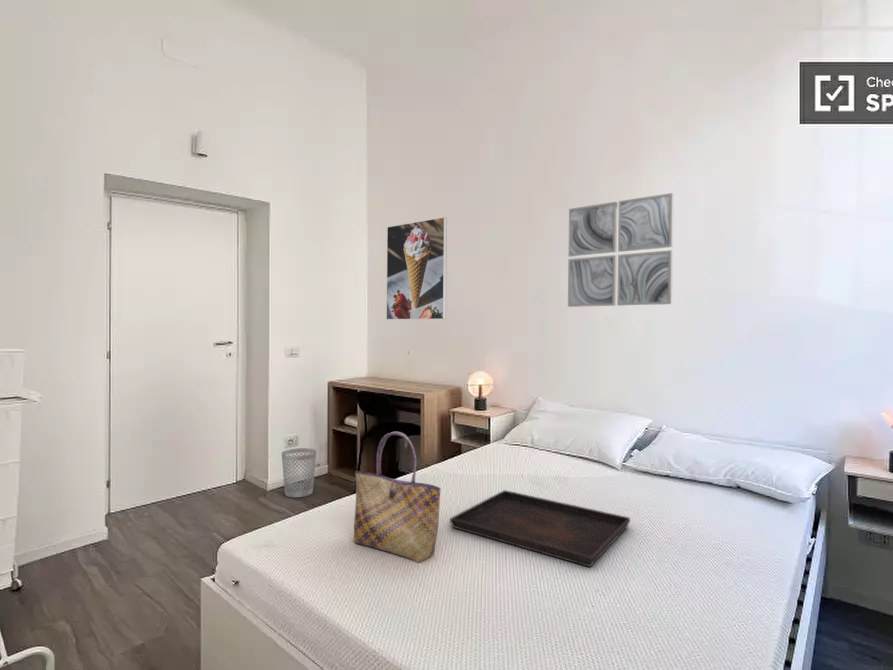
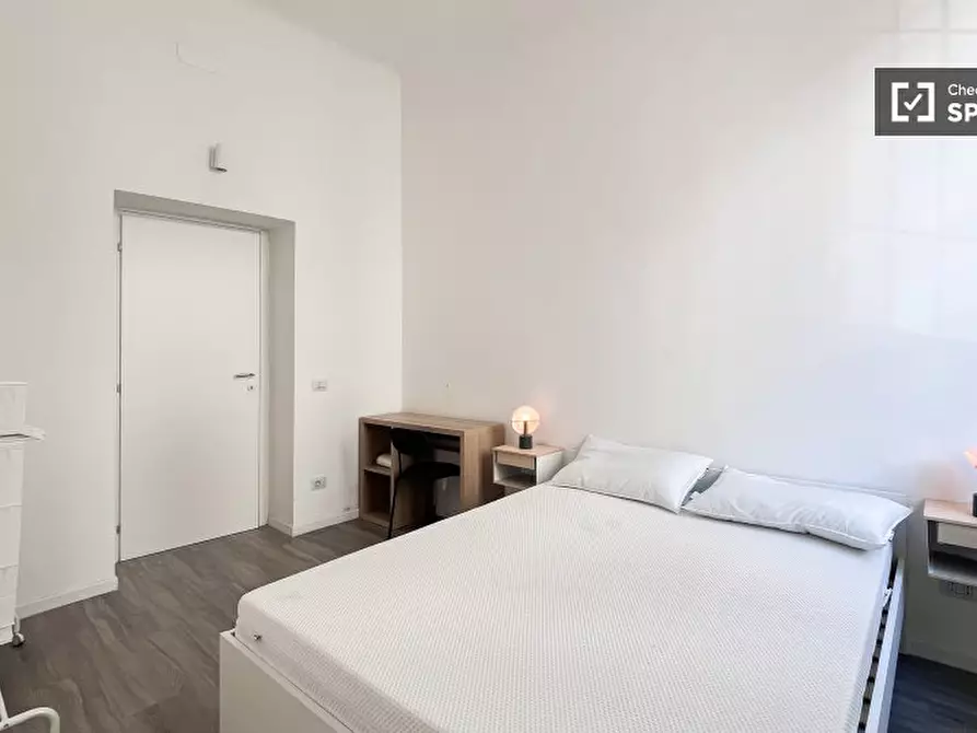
- tote bag [353,431,442,564]
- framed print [385,216,448,321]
- serving tray [449,489,631,568]
- wastebasket [281,447,317,498]
- wall art [567,192,675,308]
